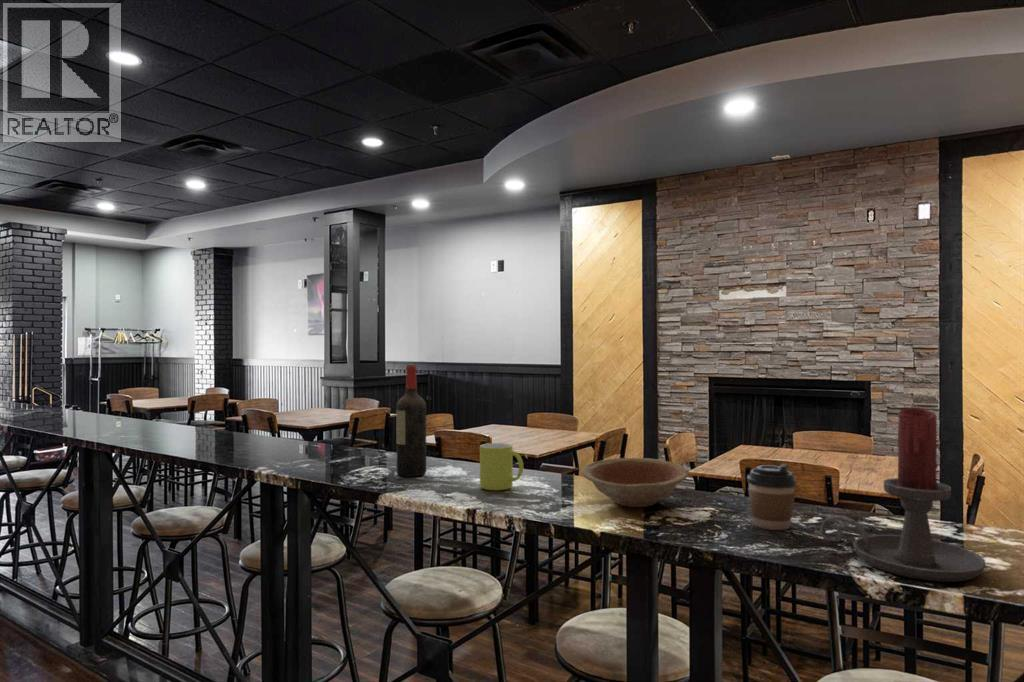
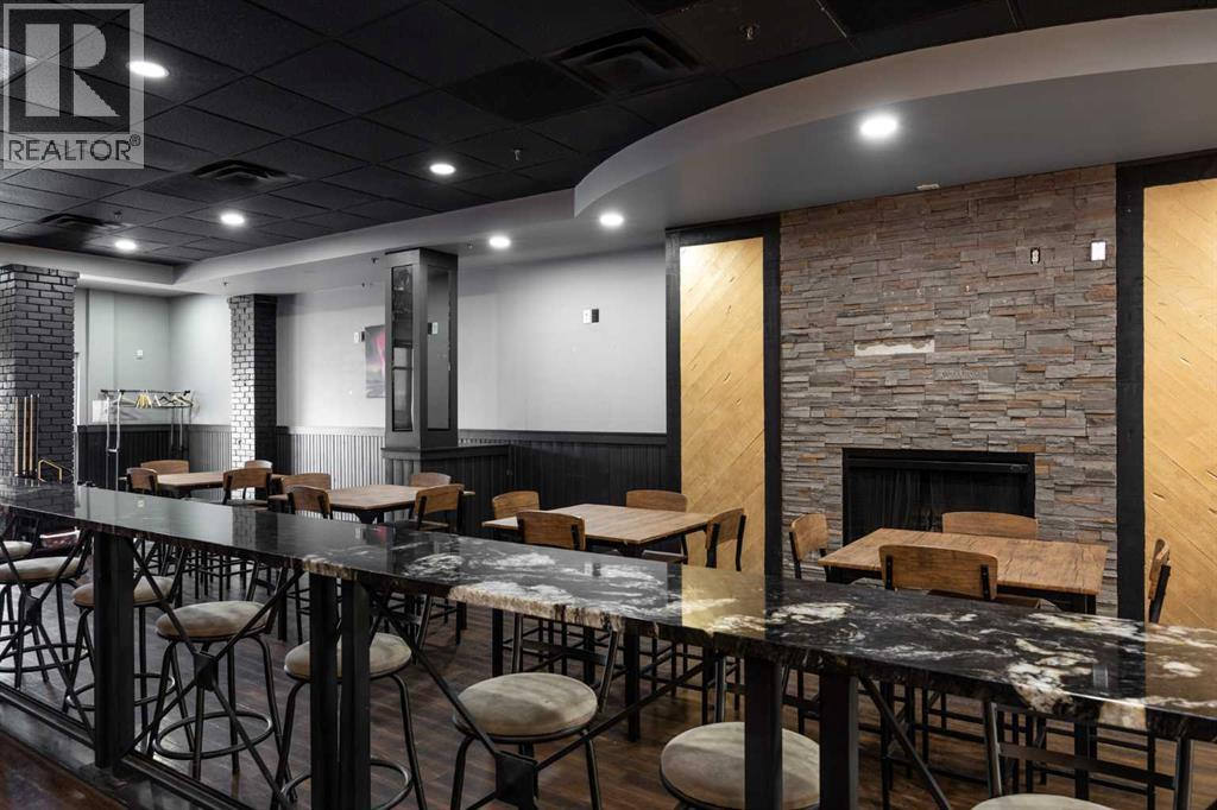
- coffee cup [746,463,798,531]
- candle holder [819,407,987,583]
- wine bottle [395,364,427,477]
- bowl [580,457,690,508]
- mug [479,442,524,492]
